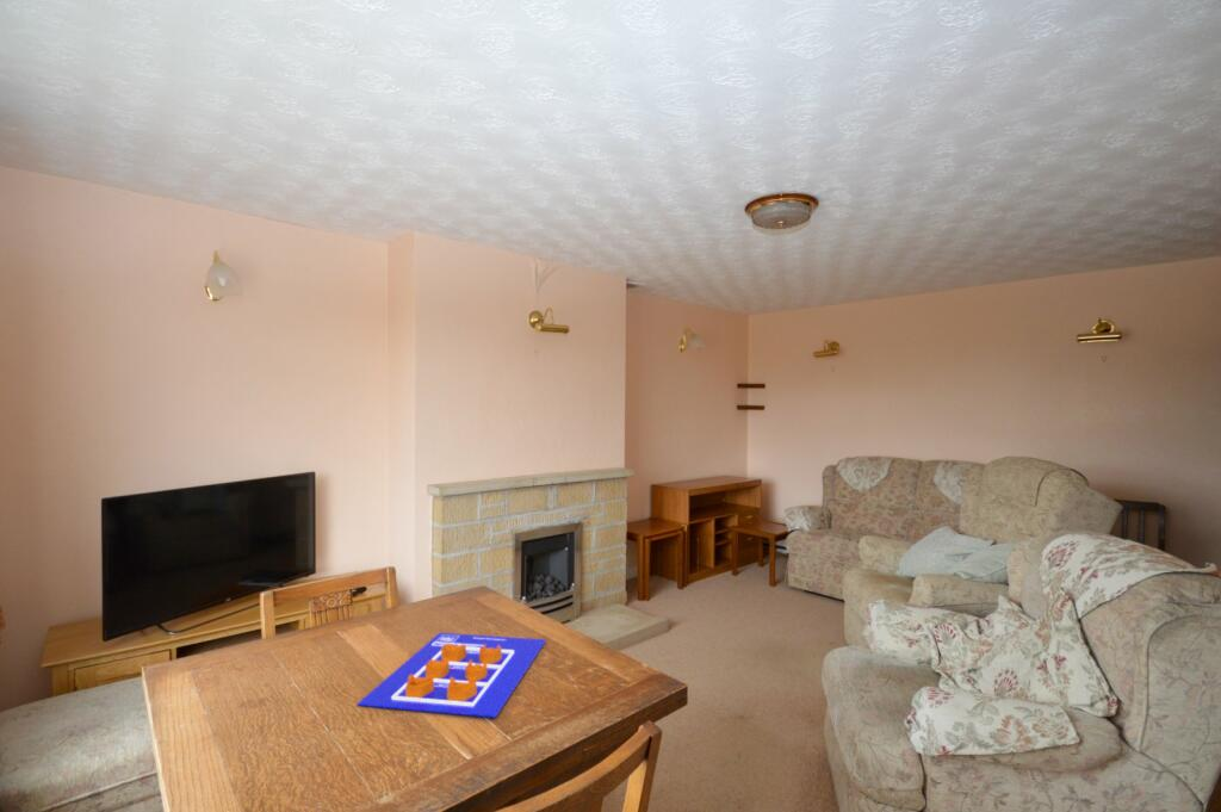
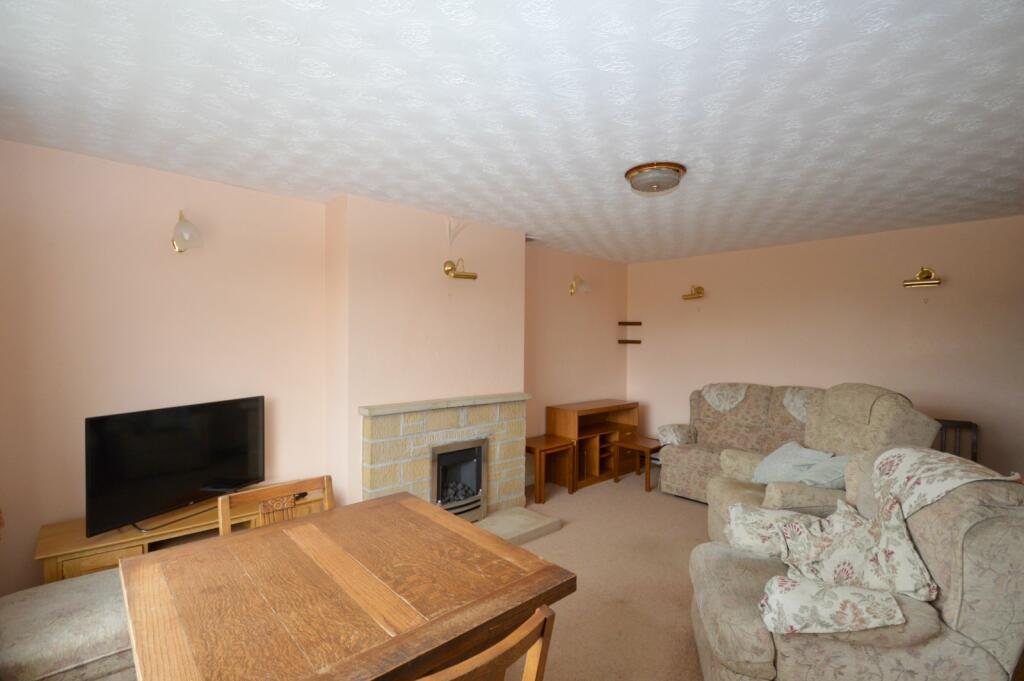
- poster [357,632,547,719]
